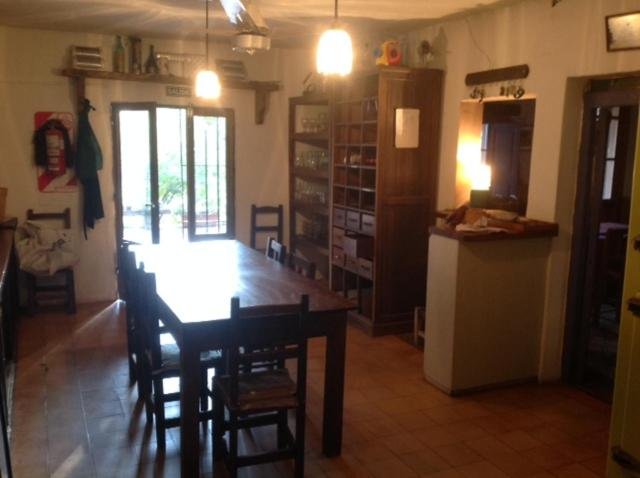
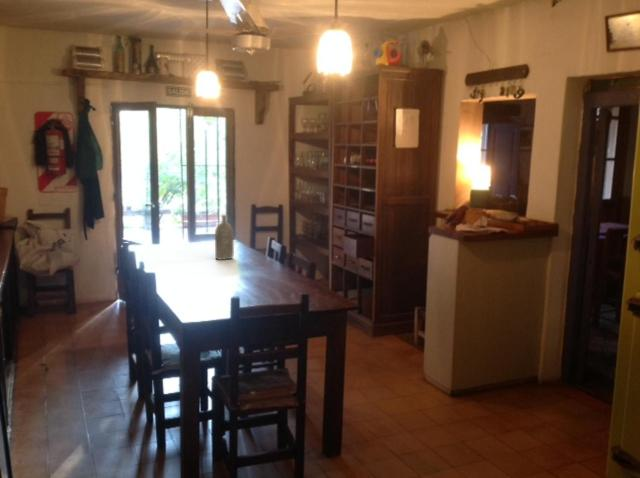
+ bottle [214,214,235,261]
